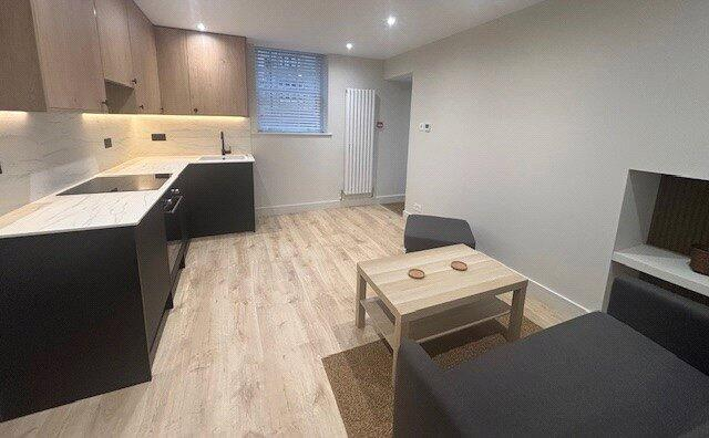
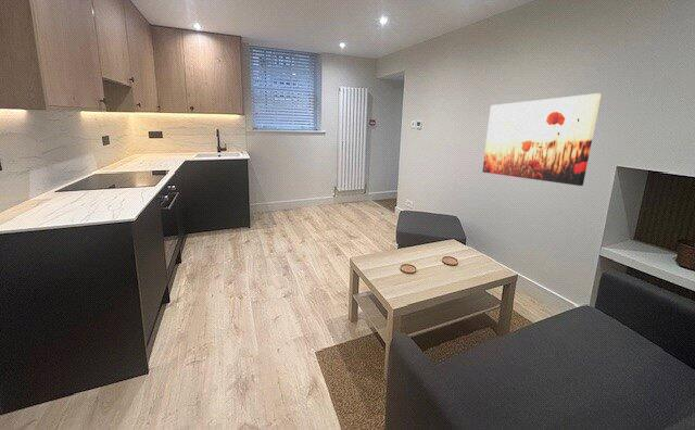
+ wall art [481,92,603,187]
